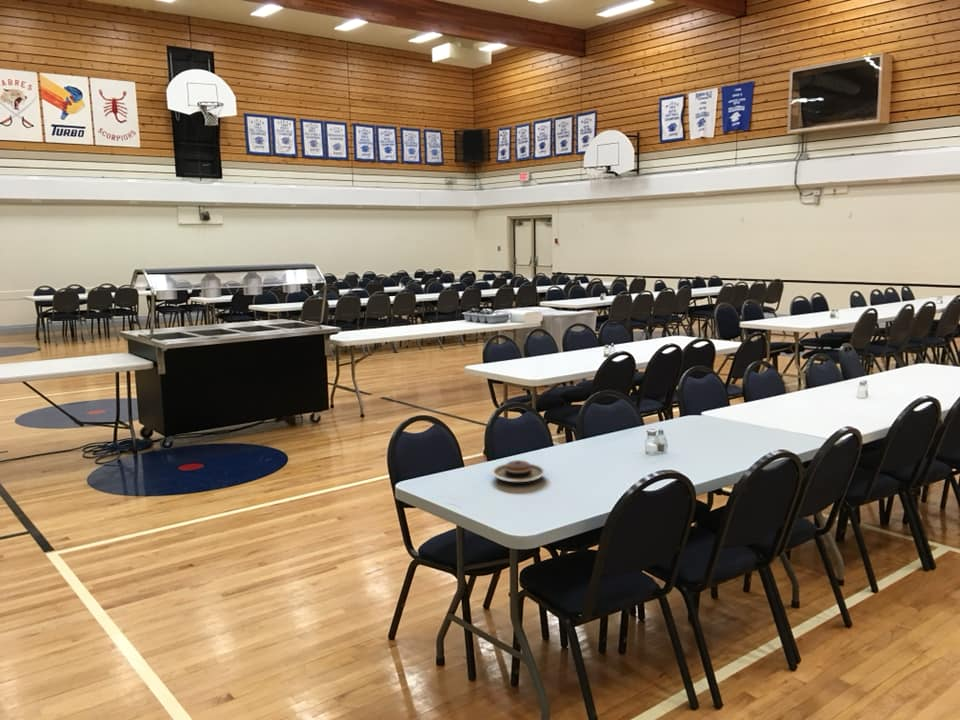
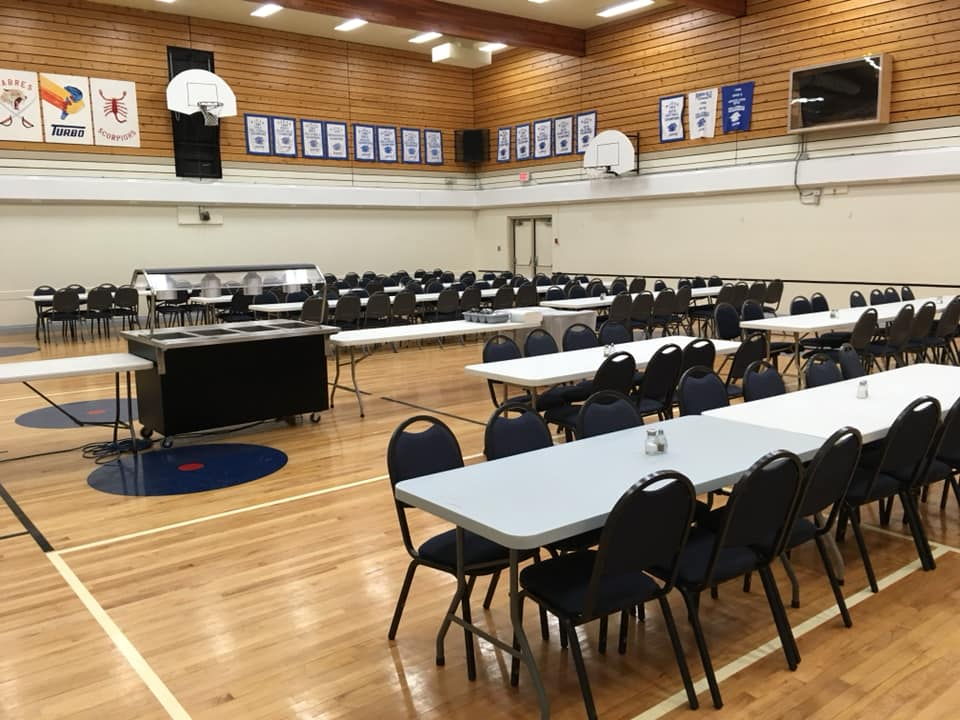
- plate [491,459,546,483]
